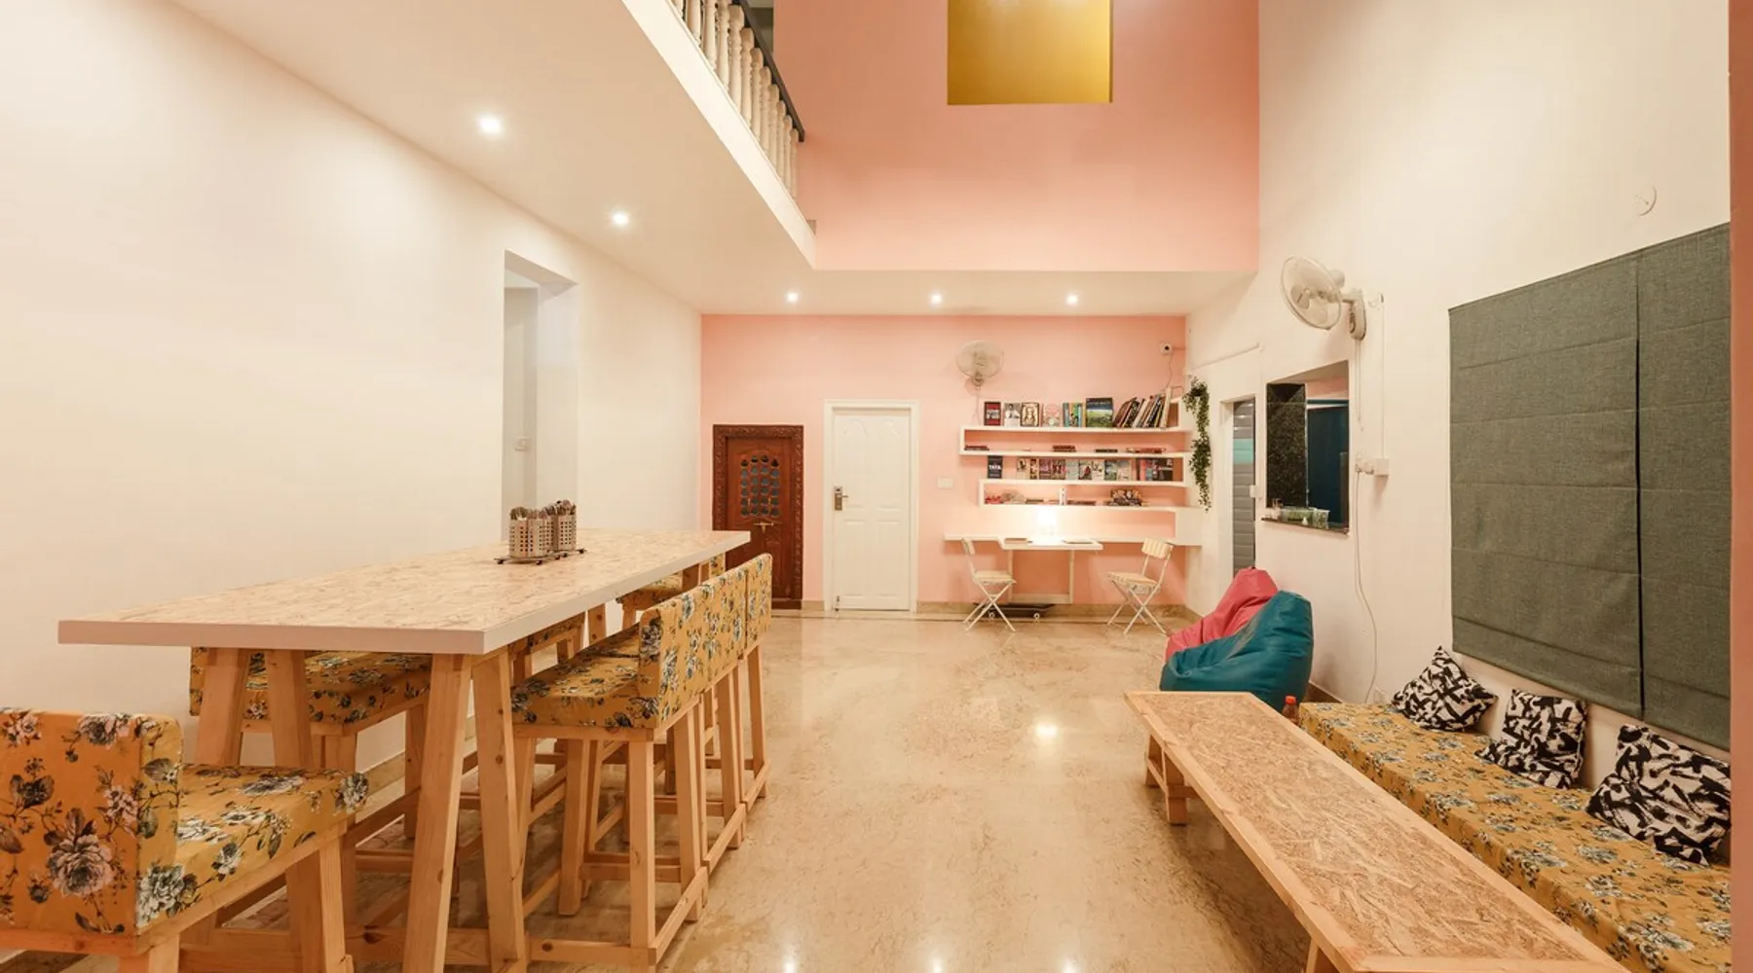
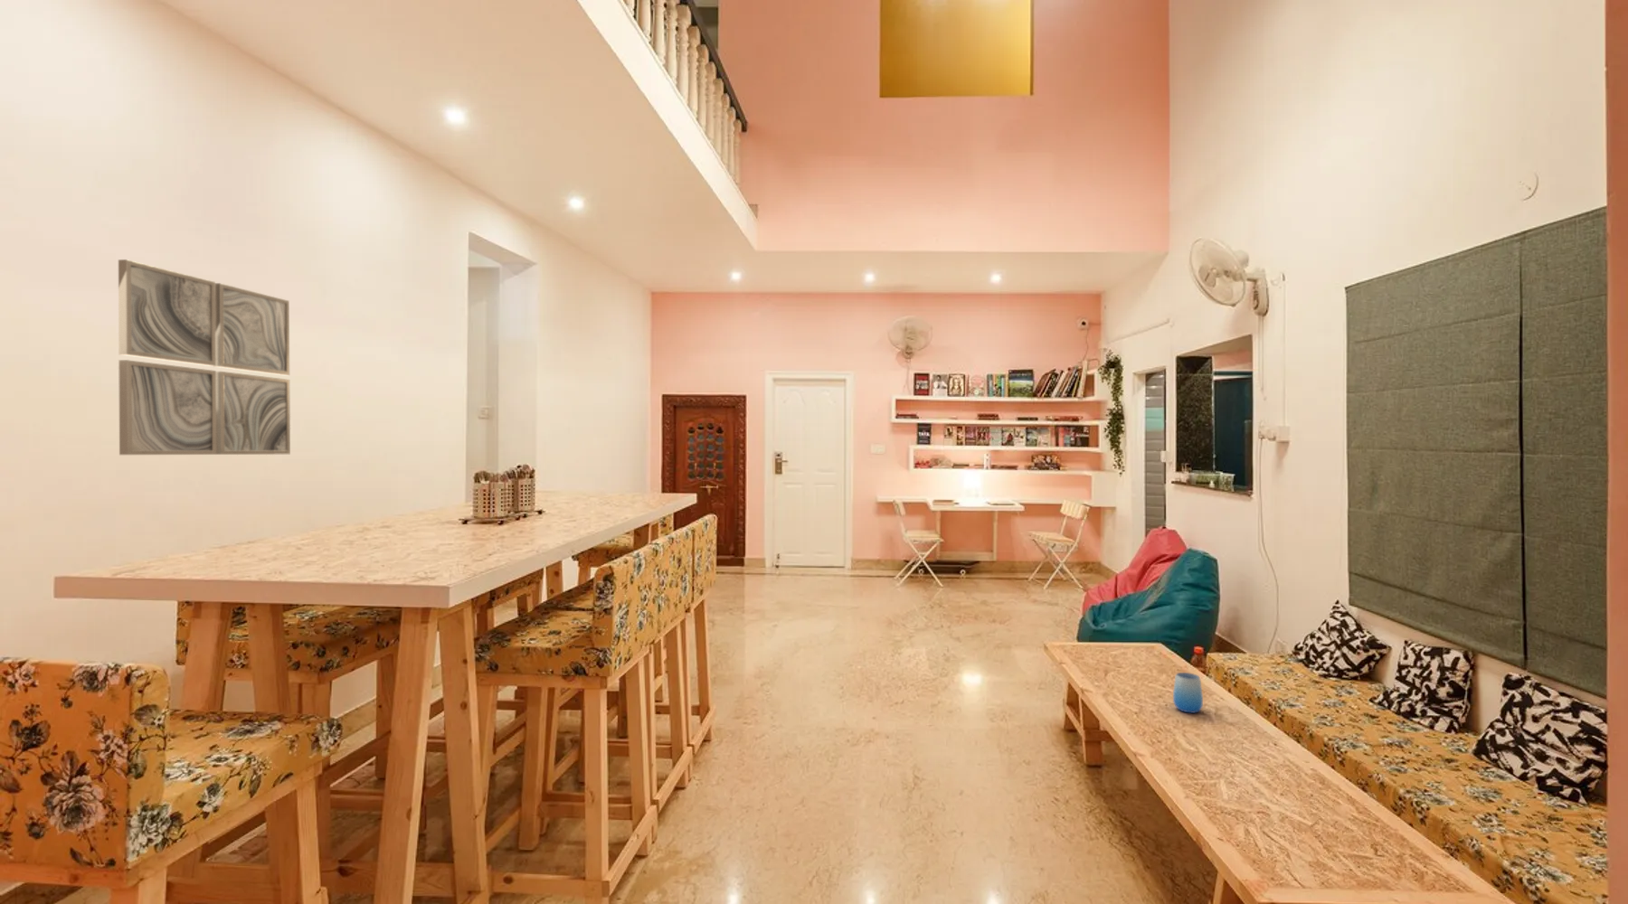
+ wall art [118,258,292,455]
+ cup [1173,671,1204,714]
